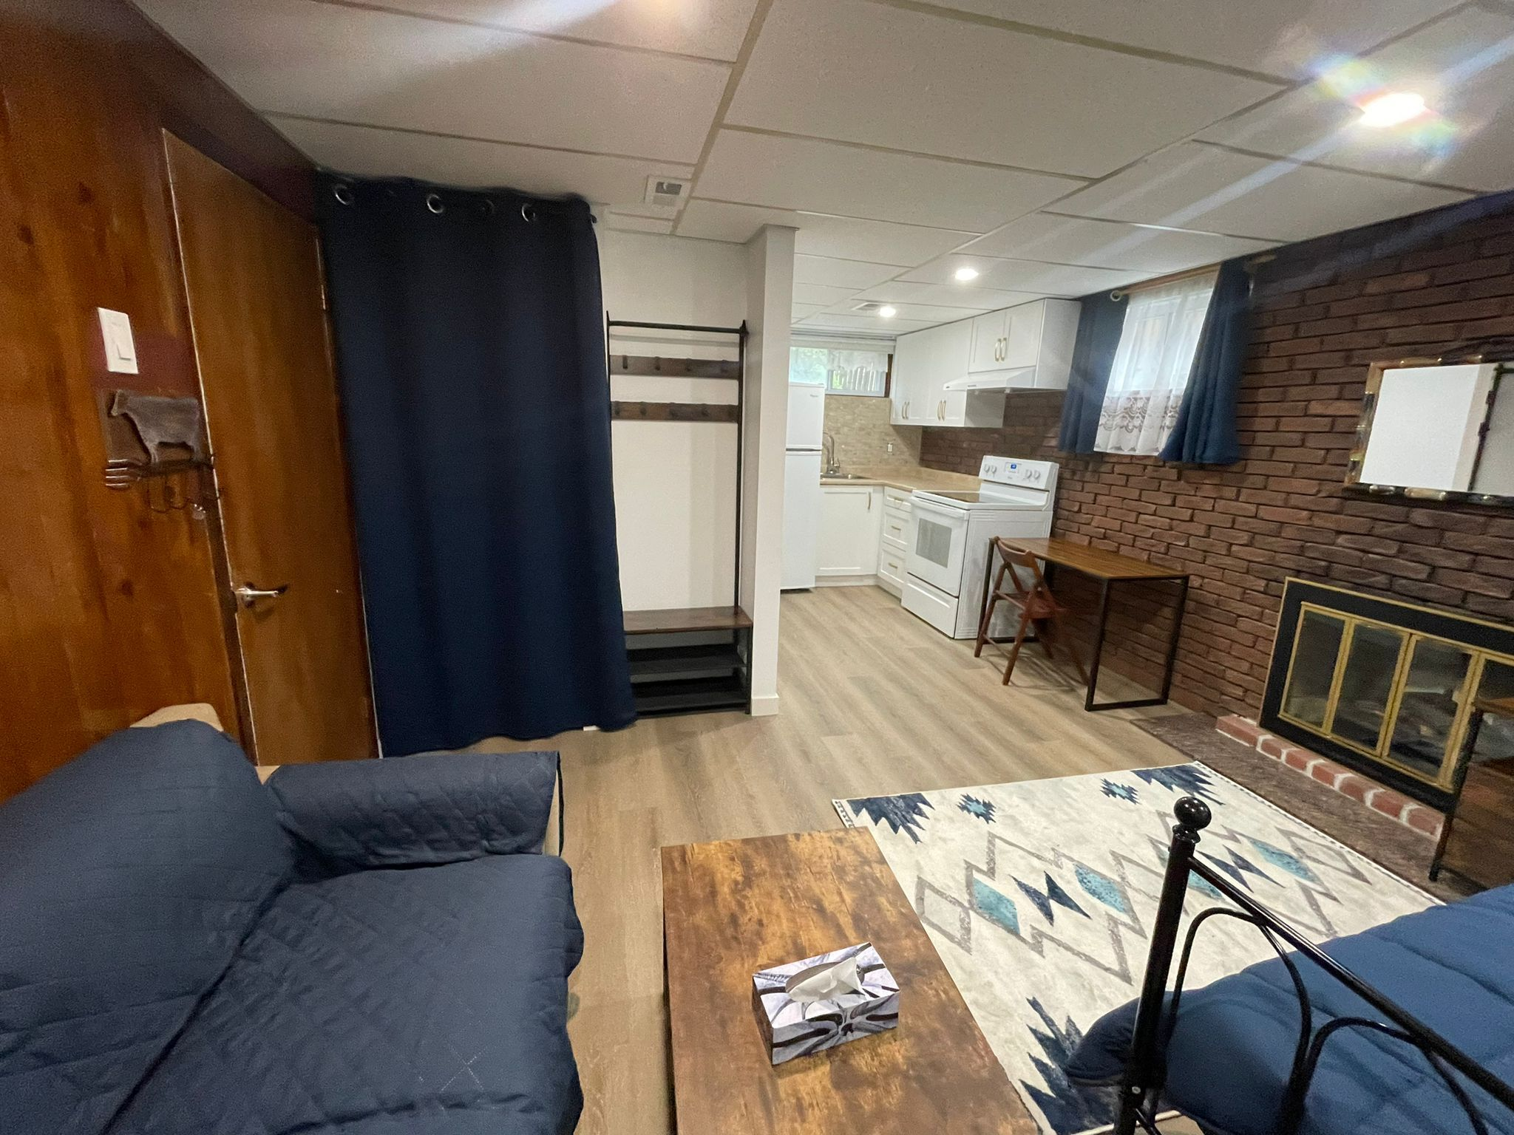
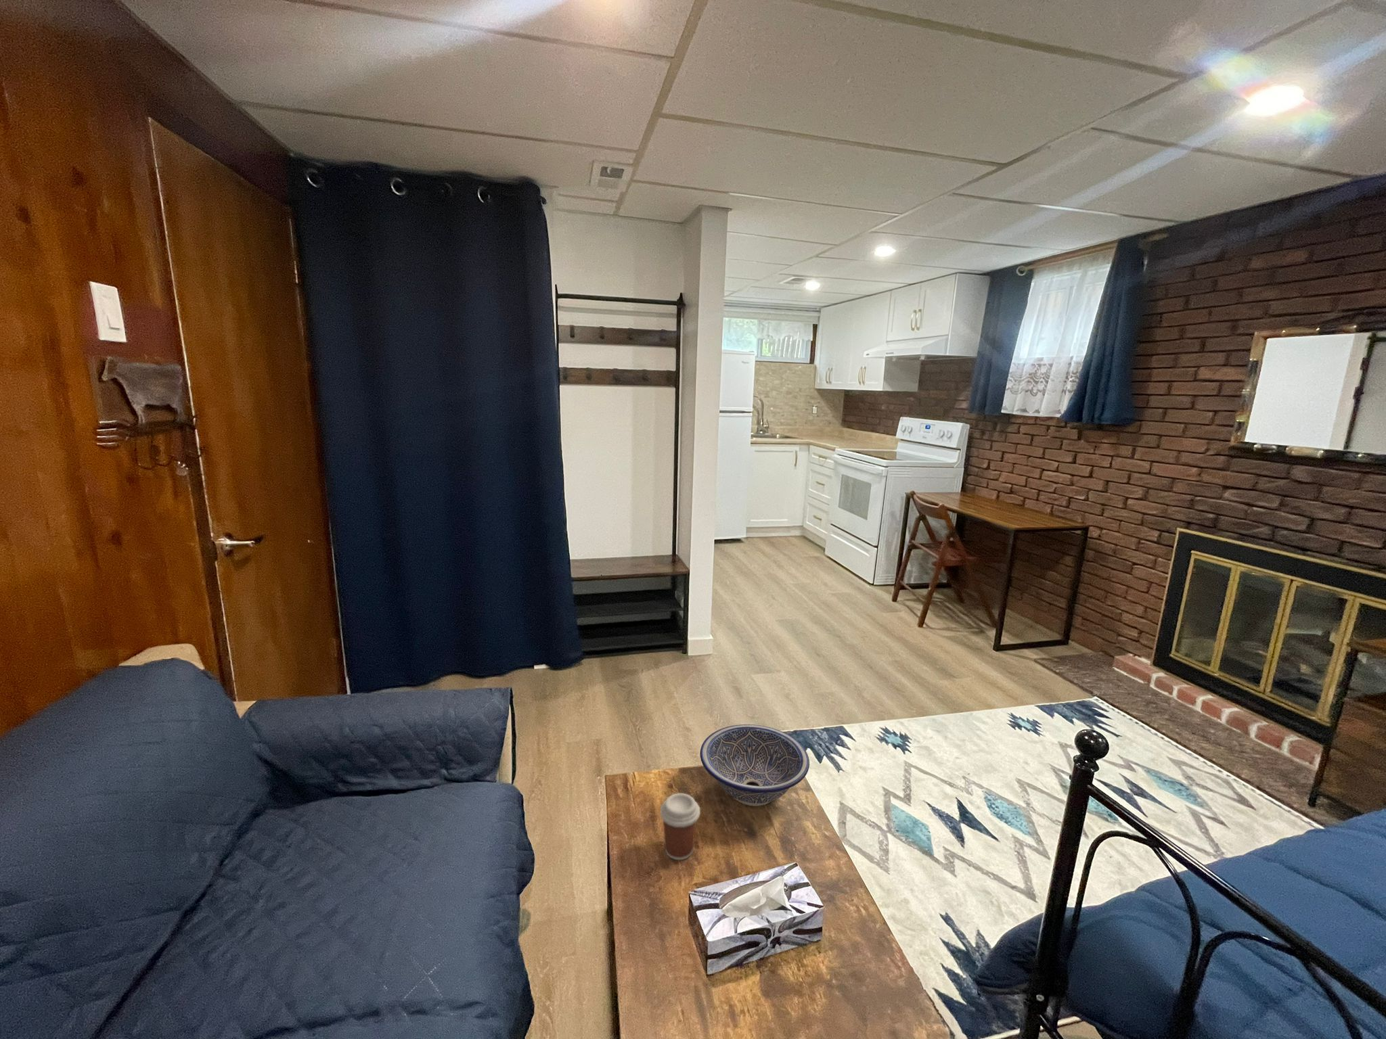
+ coffee cup [659,792,701,860]
+ decorative bowl [700,724,810,807]
